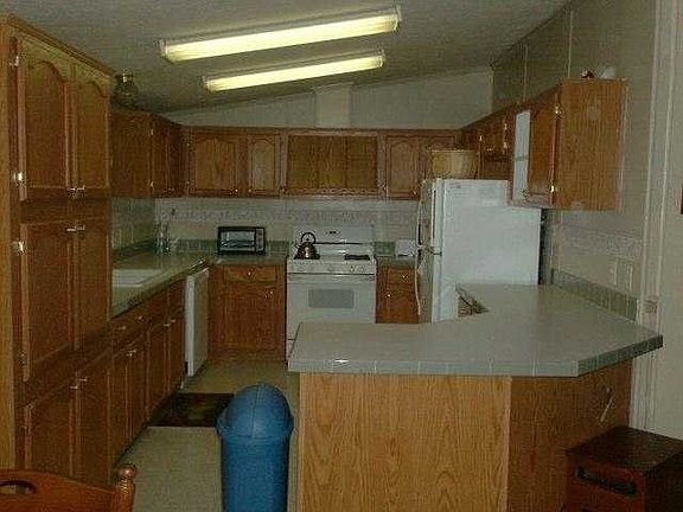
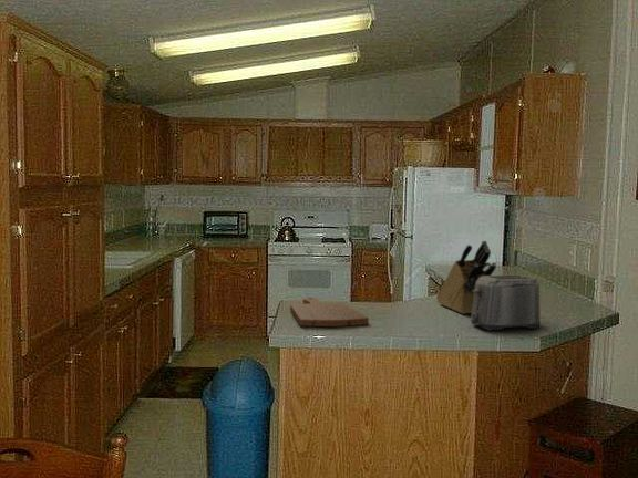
+ toaster [470,274,542,332]
+ cutting board [289,297,370,328]
+ knife block [435,240,497,315]
